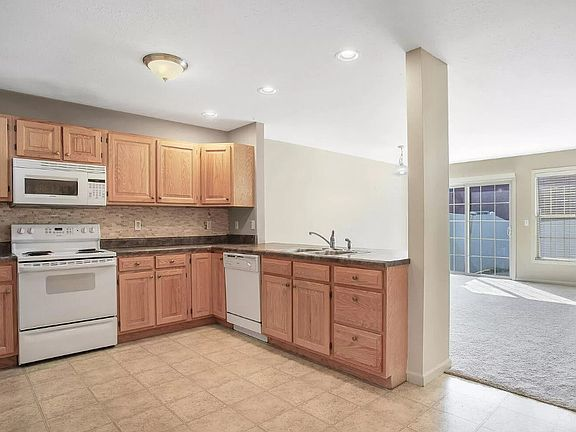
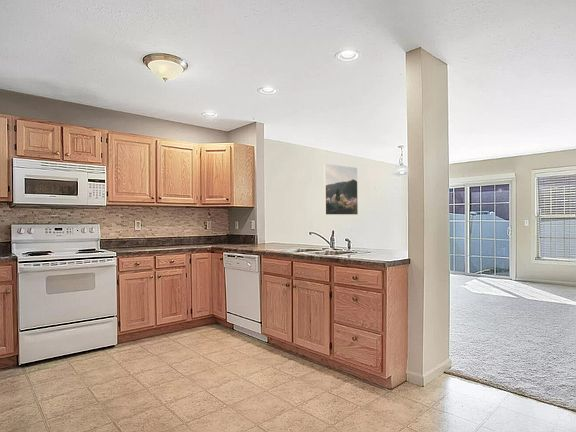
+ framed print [323,163,359,216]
